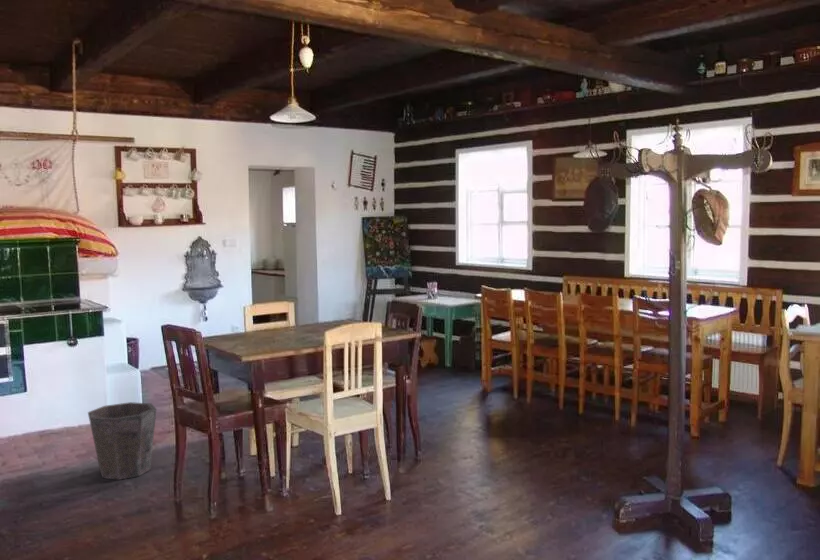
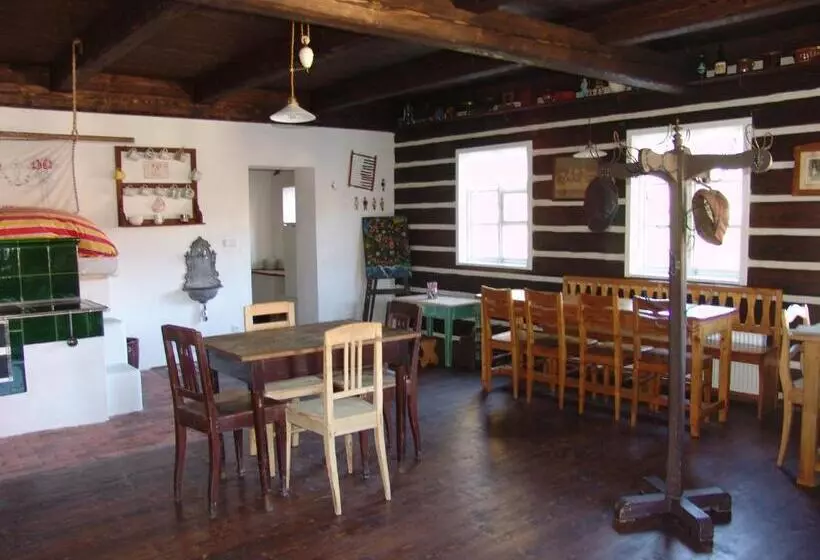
- waste bin [87,401,157,481]
